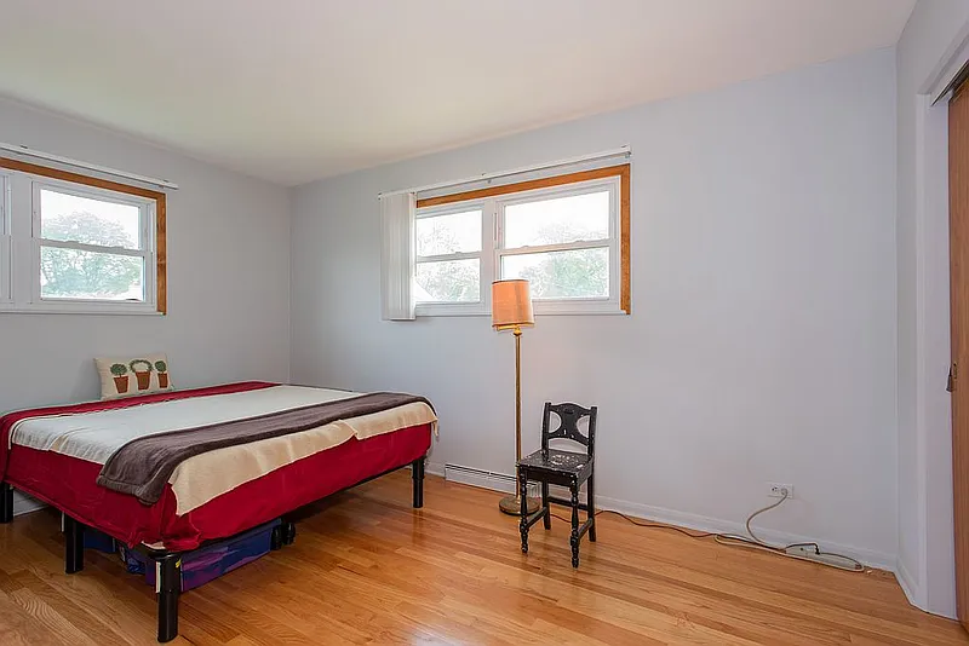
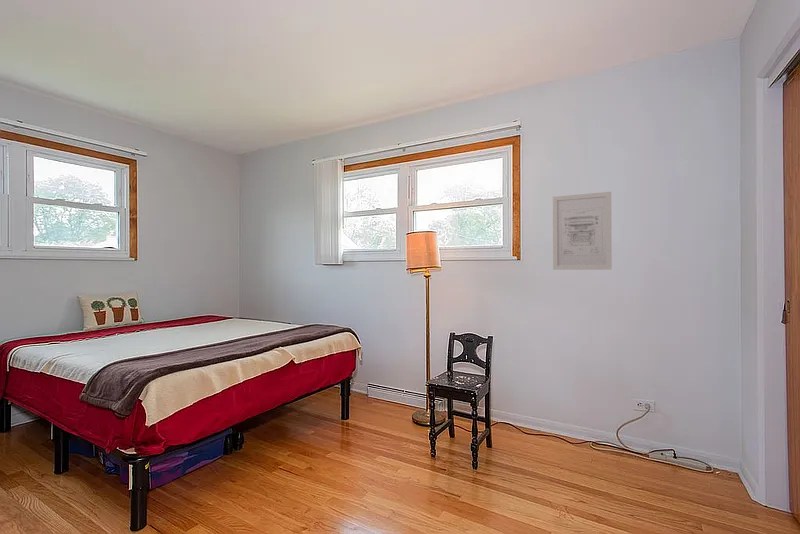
+ wall art [552,191,613,271]
